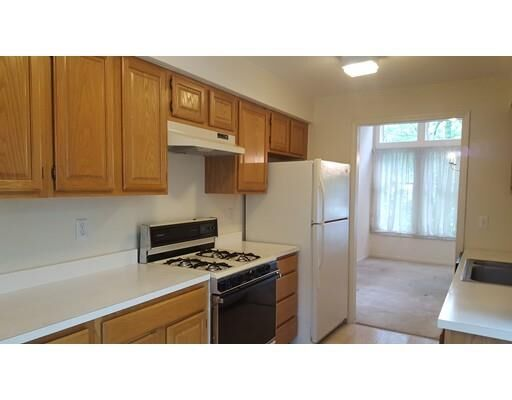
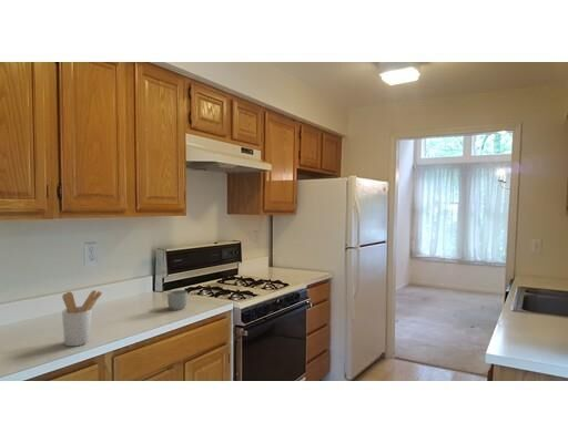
+ mug [166,289,189,311]
+ utensil holder [61,289,103,348]
